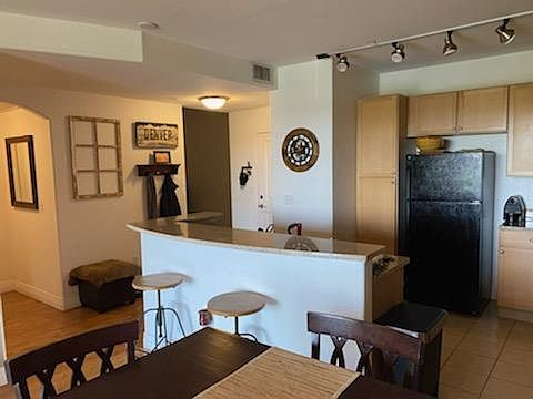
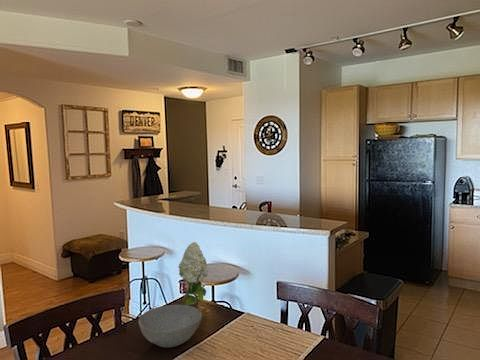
+ bowl [138,304,203,348]
+ flower [177,241,209,306]
